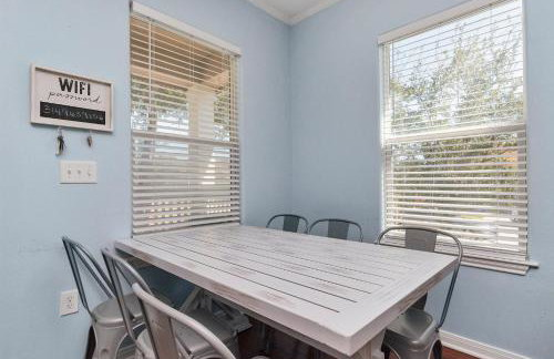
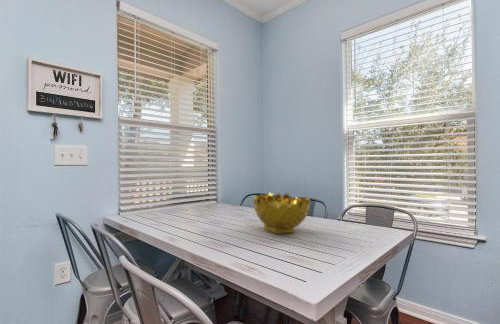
+ decorative bowl [252,191,311,235]
